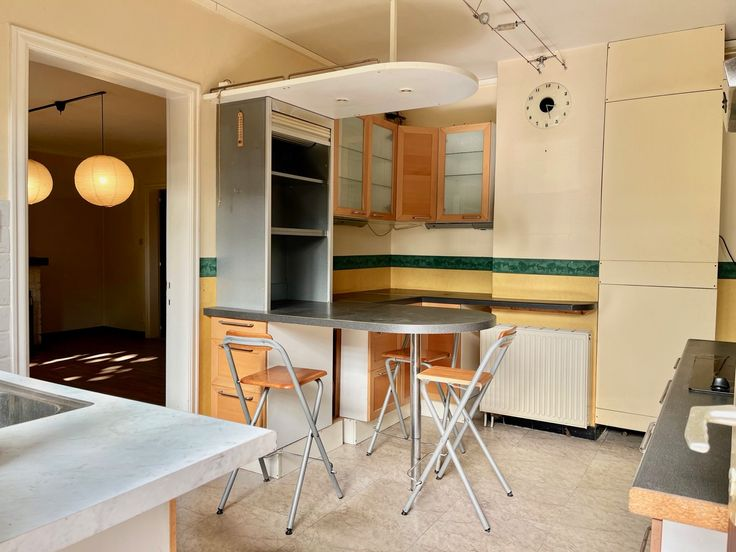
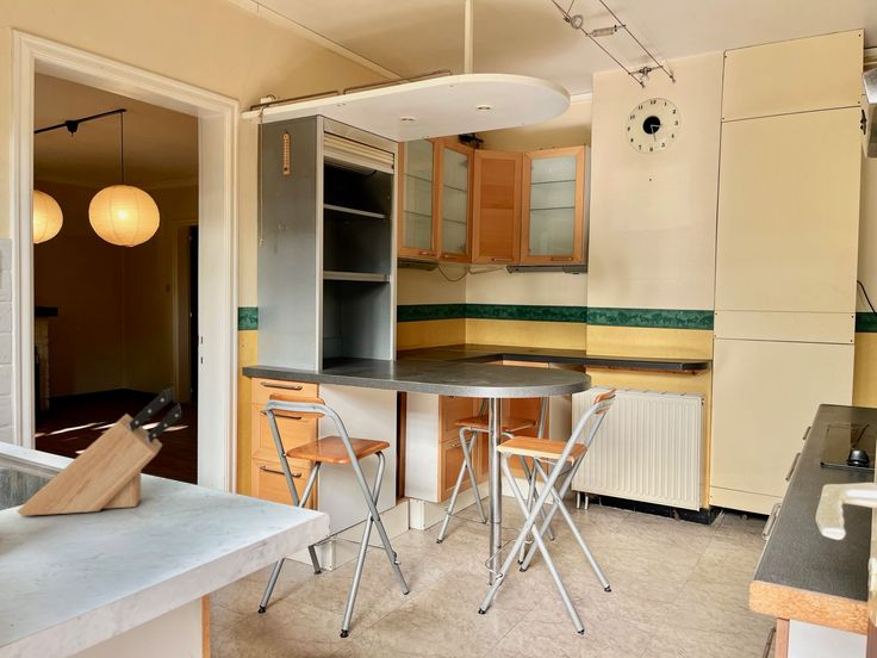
+ knife block [15,386,182,517]
